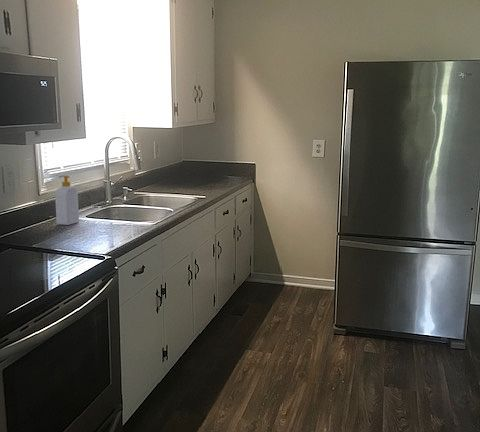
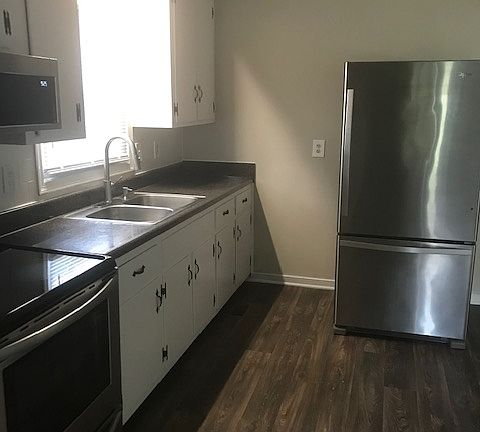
- soap bottle [54,174,80,226]
